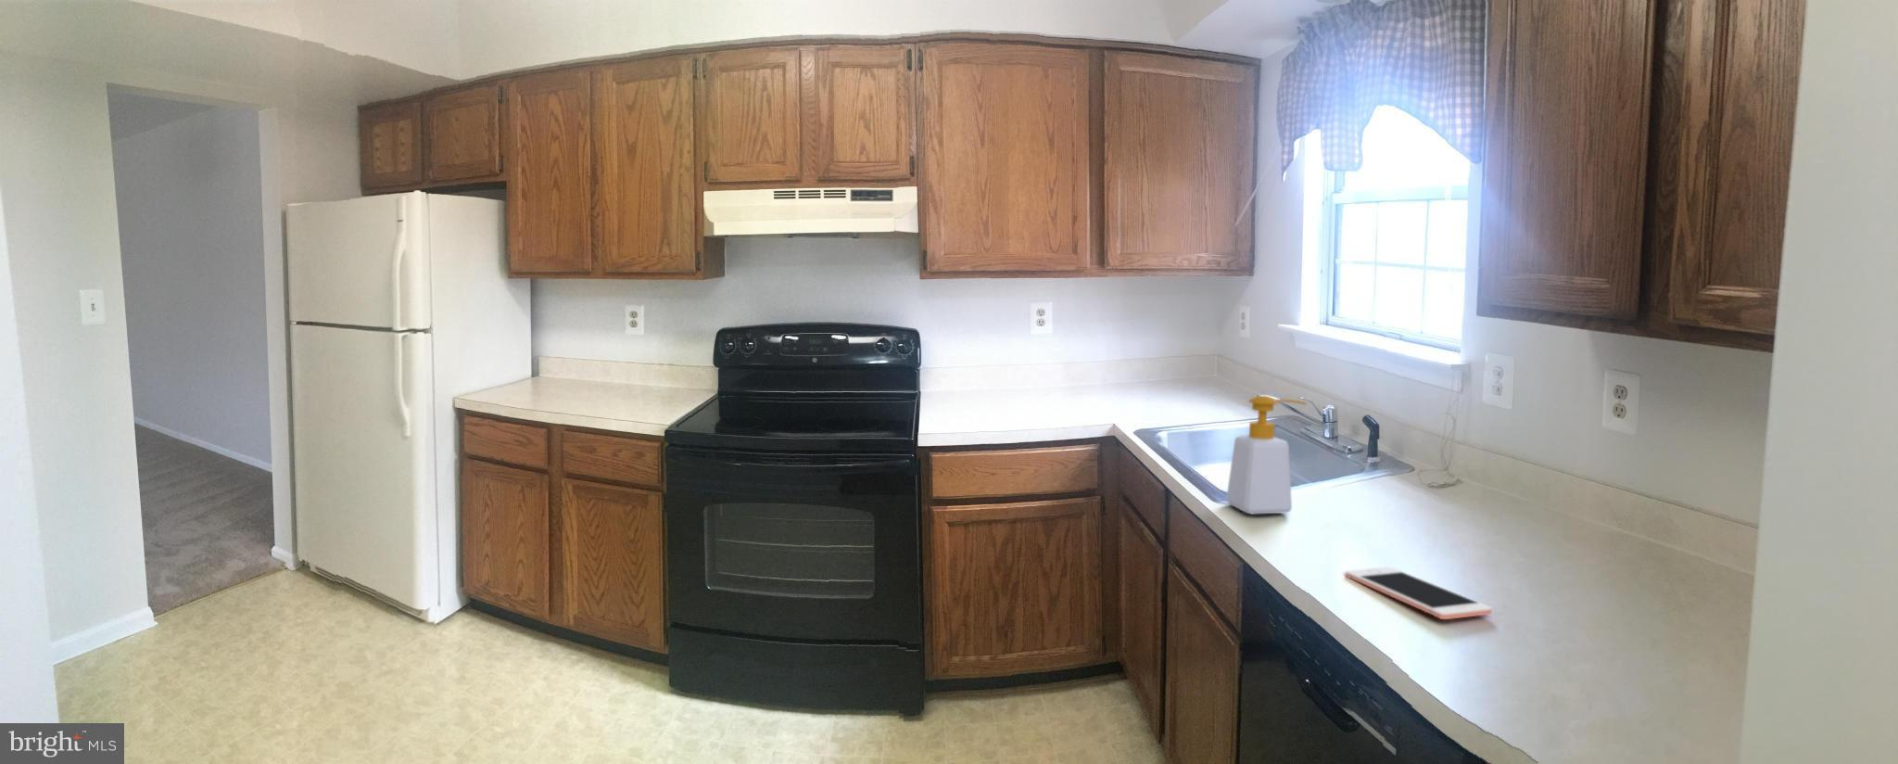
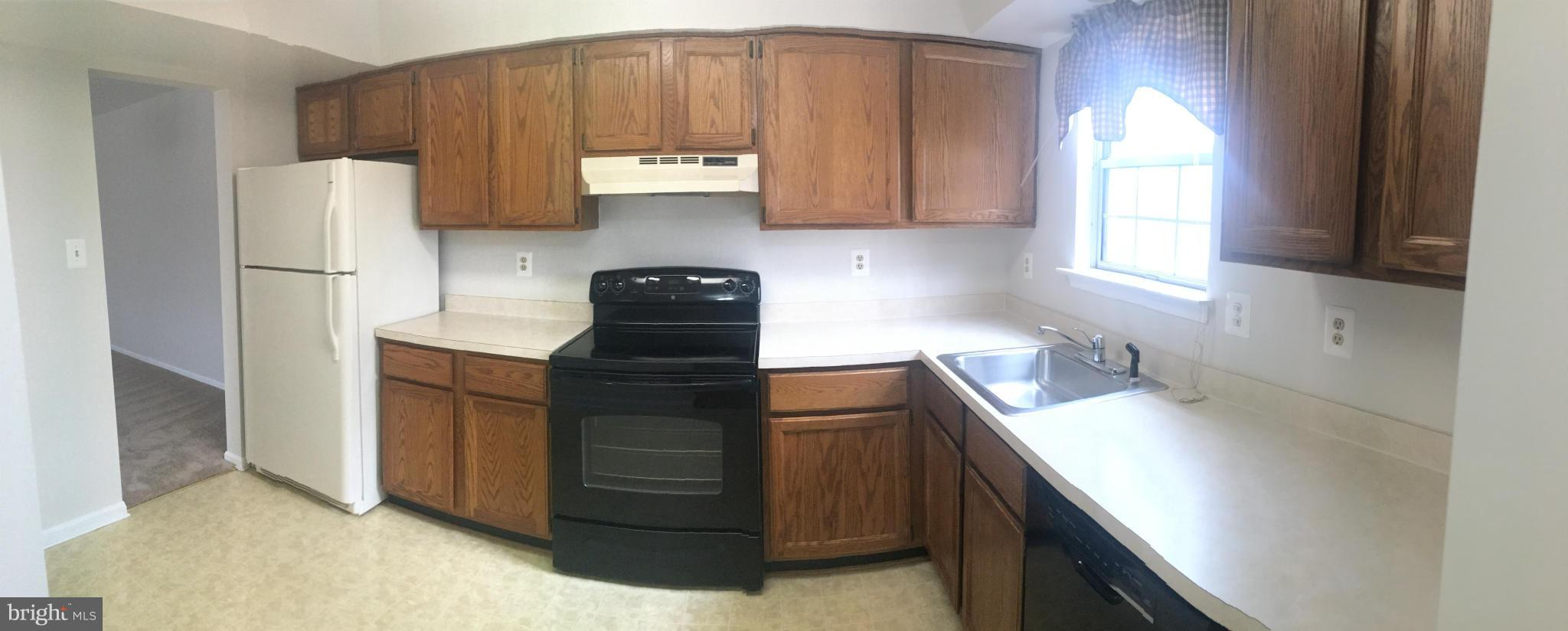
- cell phone [1345,567,1492,620]
- soap bottle [1225,395,1307,516]
